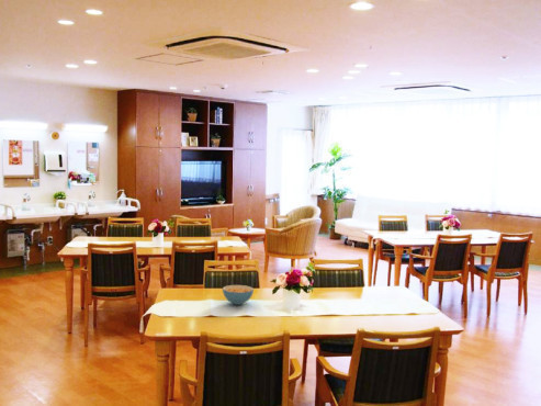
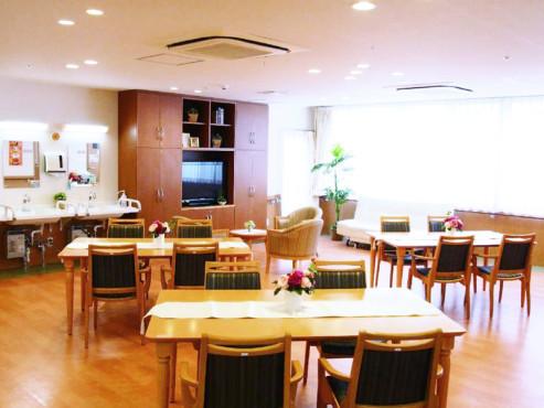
- cereal bowl [222,284,255,306]
